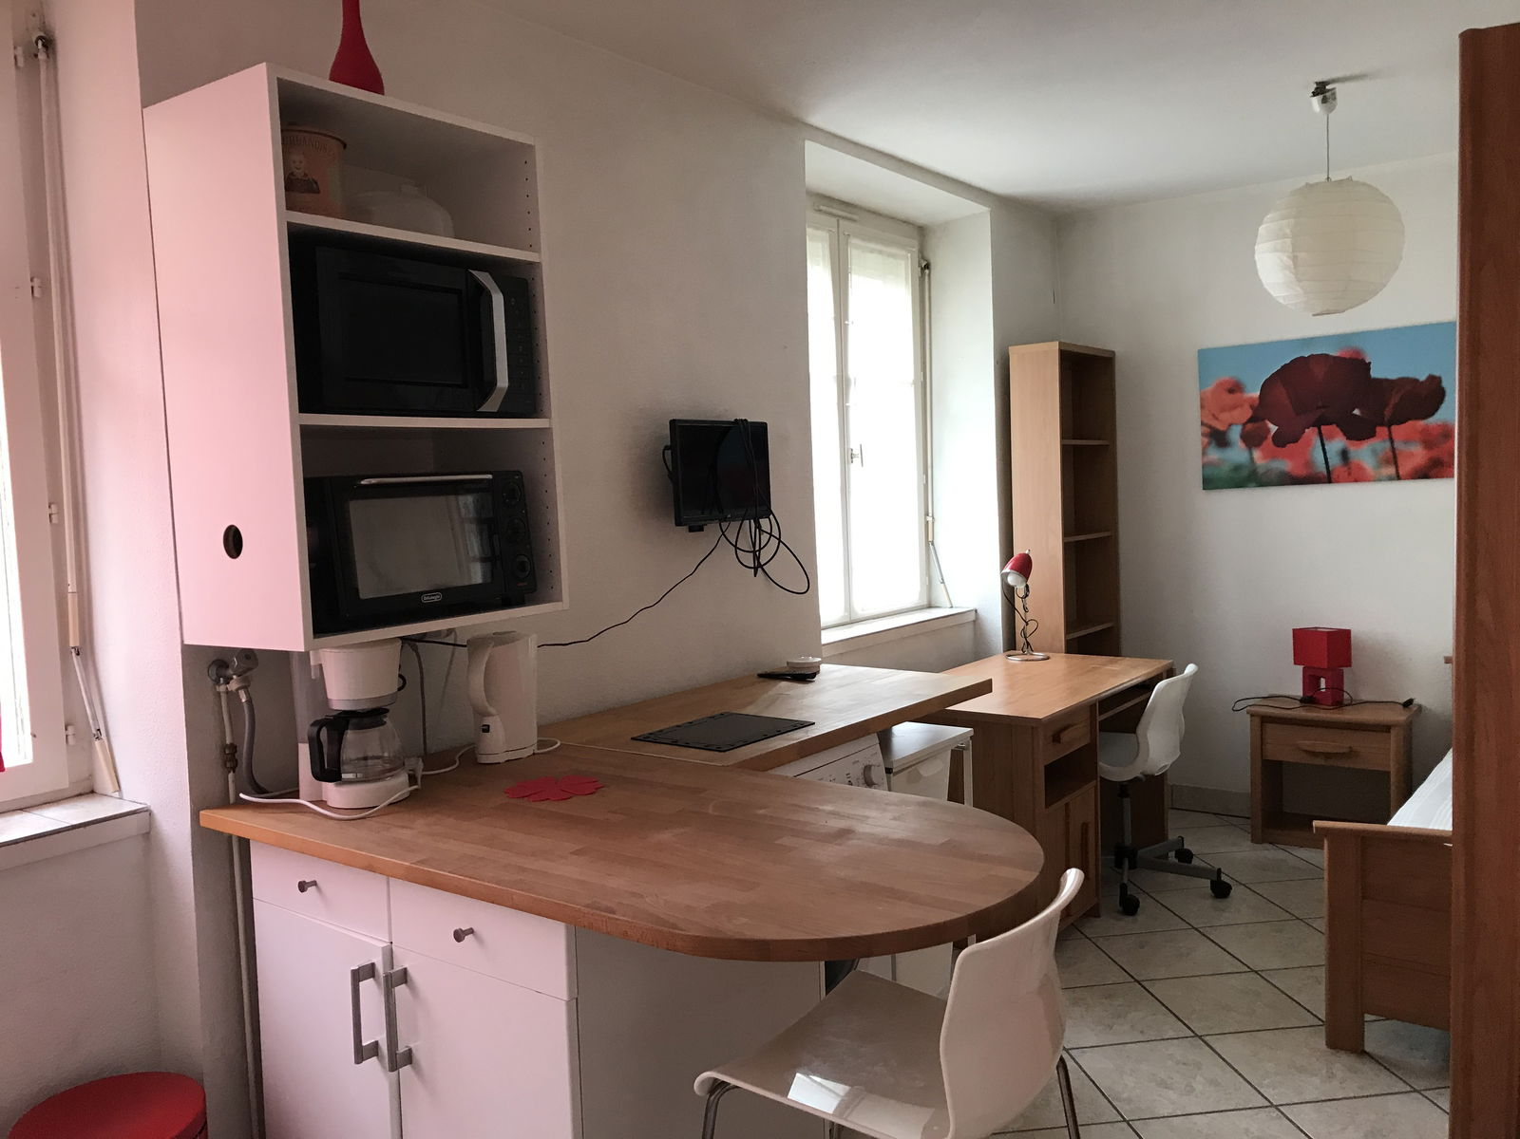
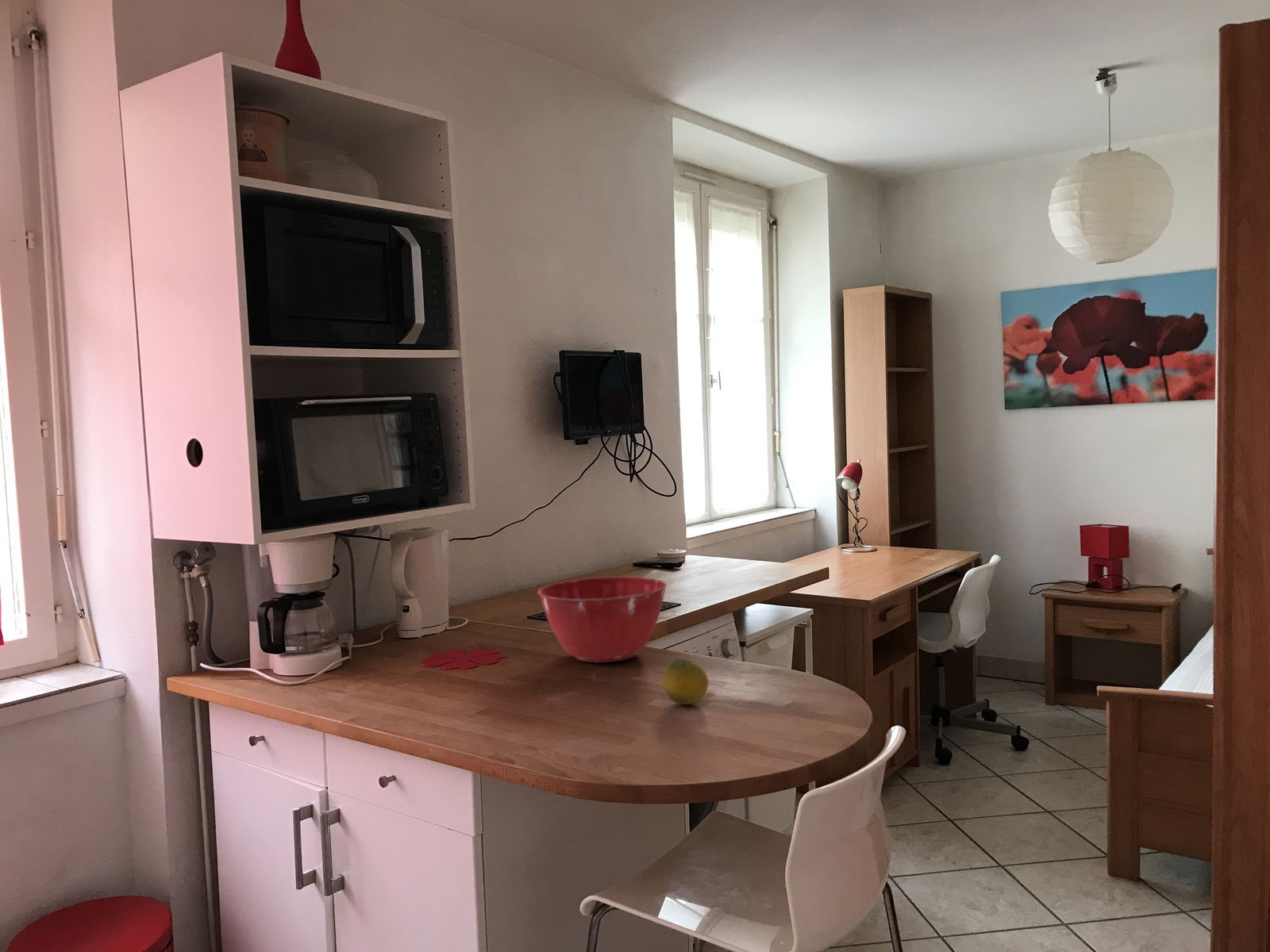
+ fruit [662,658,709,705]
+ mixing bowl [537,576,668,663]
